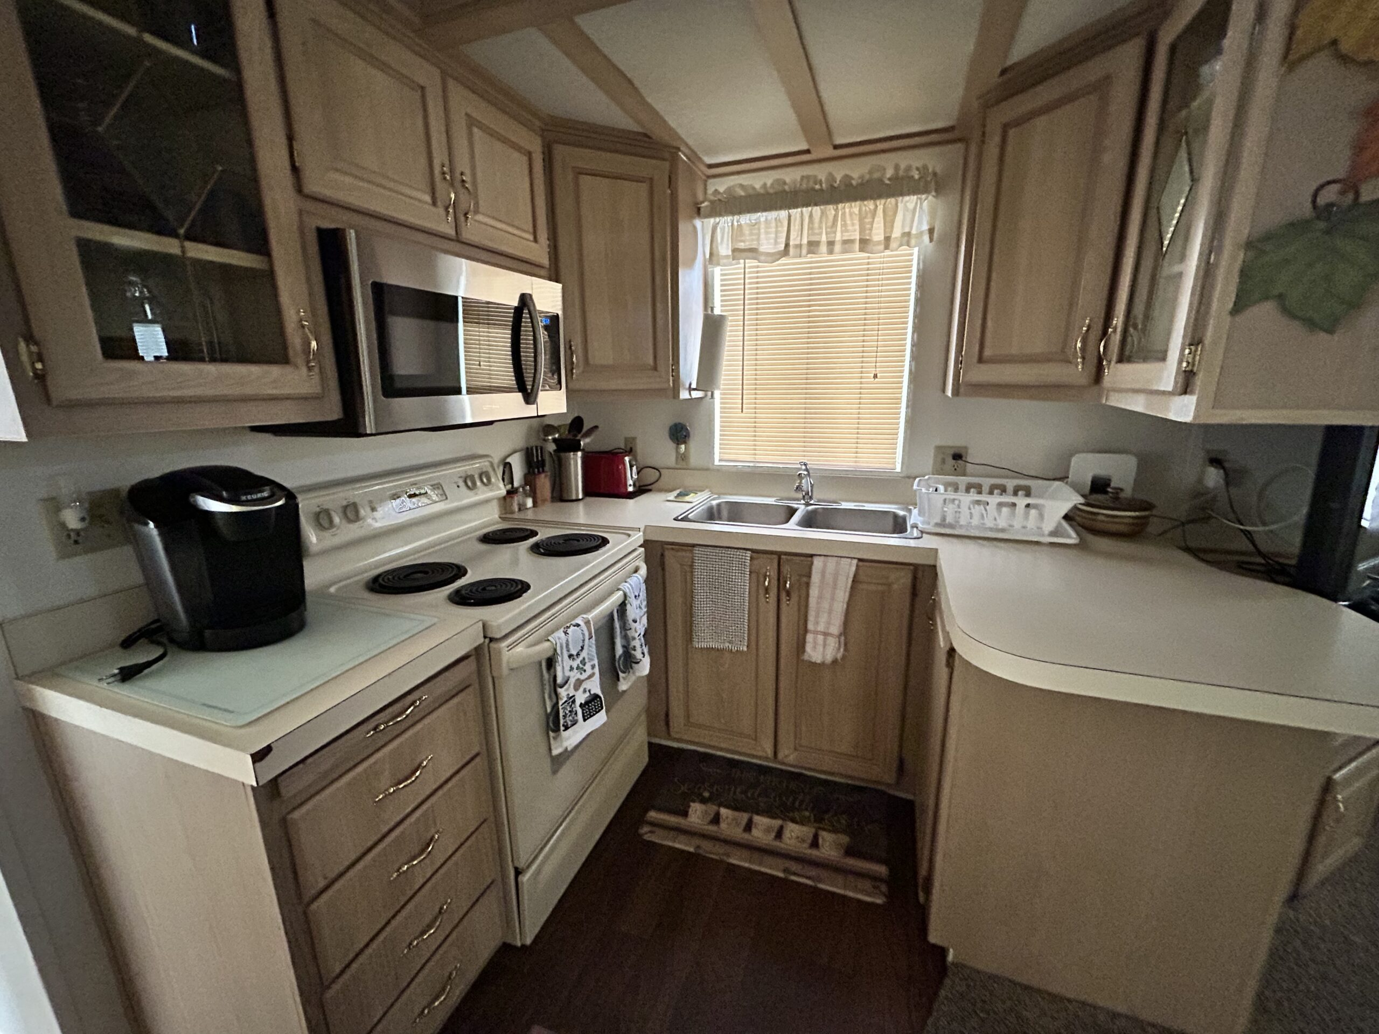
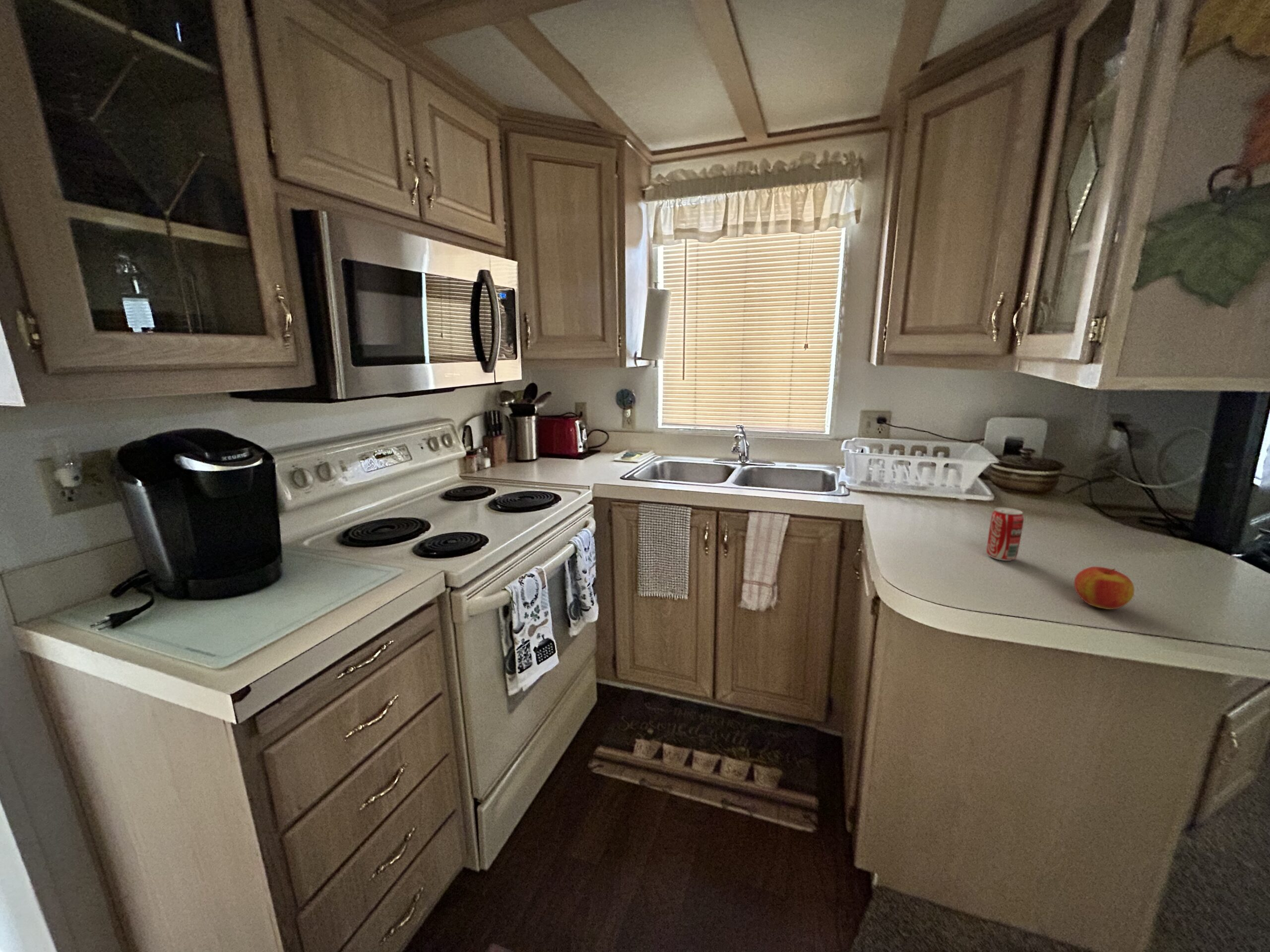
+ apple [1074,566,1135,610]
+ beverage can [986,507,1024,561]
